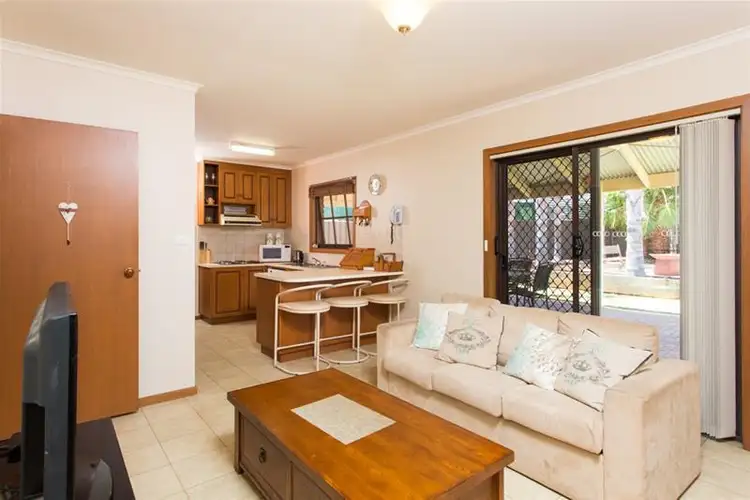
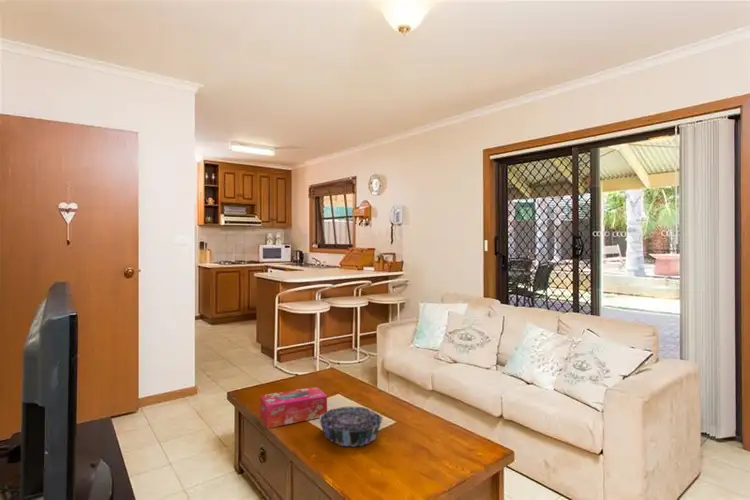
+ decorative bowl [318,406,384,448]
+ tissue box [259,386,328,429]
